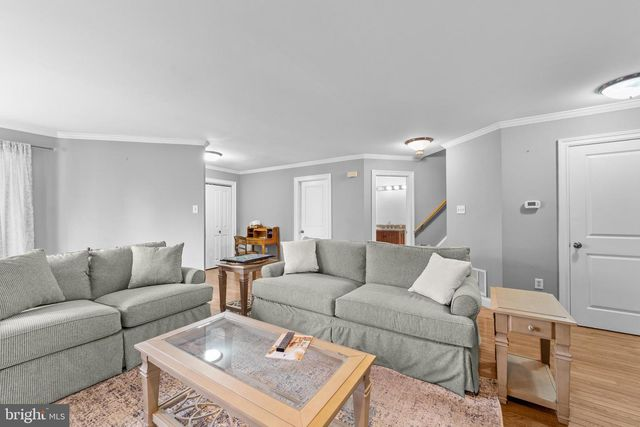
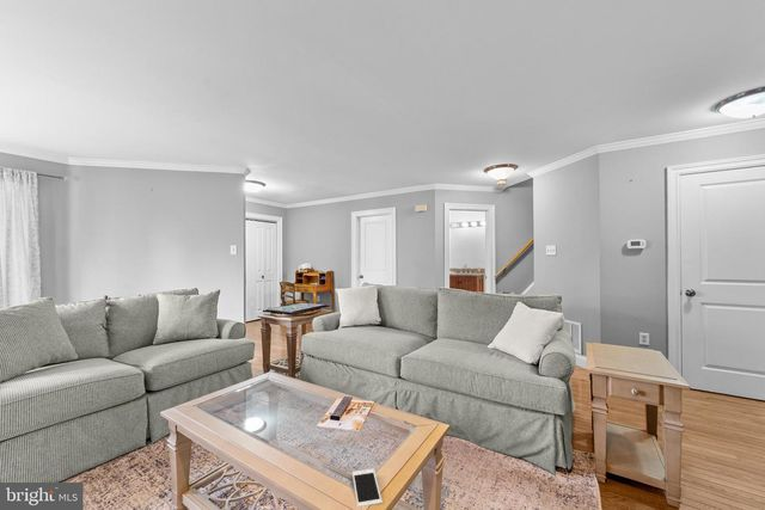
+ cell phone [351,468,384,508]
